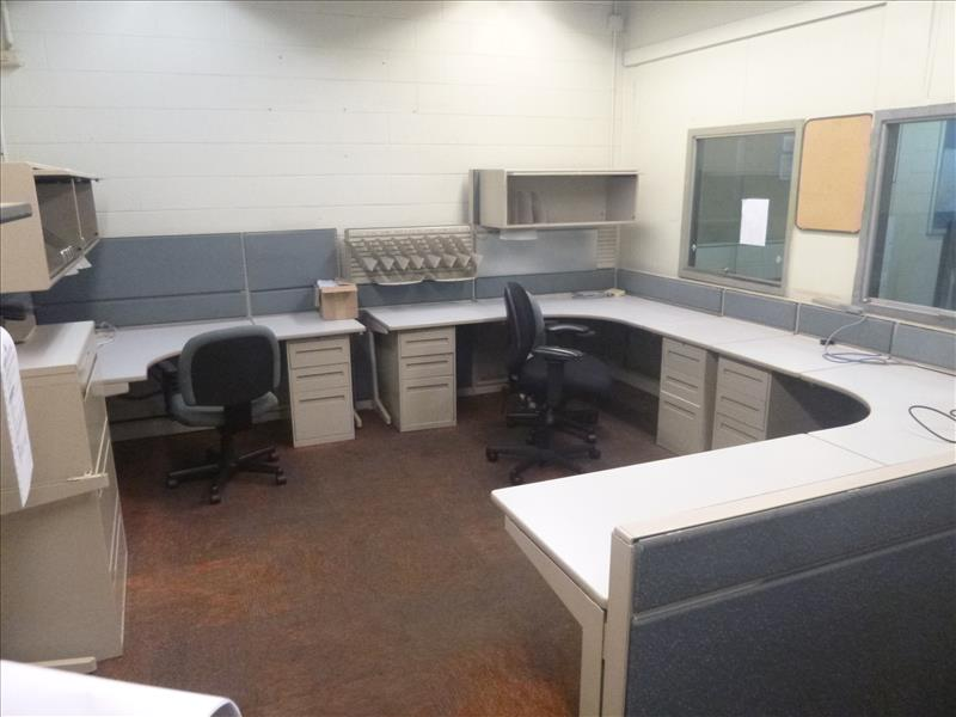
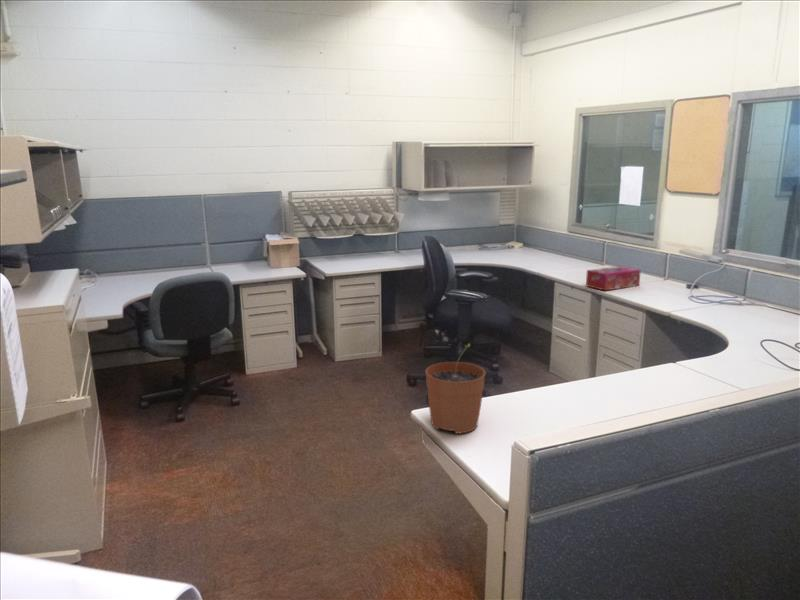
+ tissue box [585,265,642,292]
+ plant pot [424,342,487,435]
